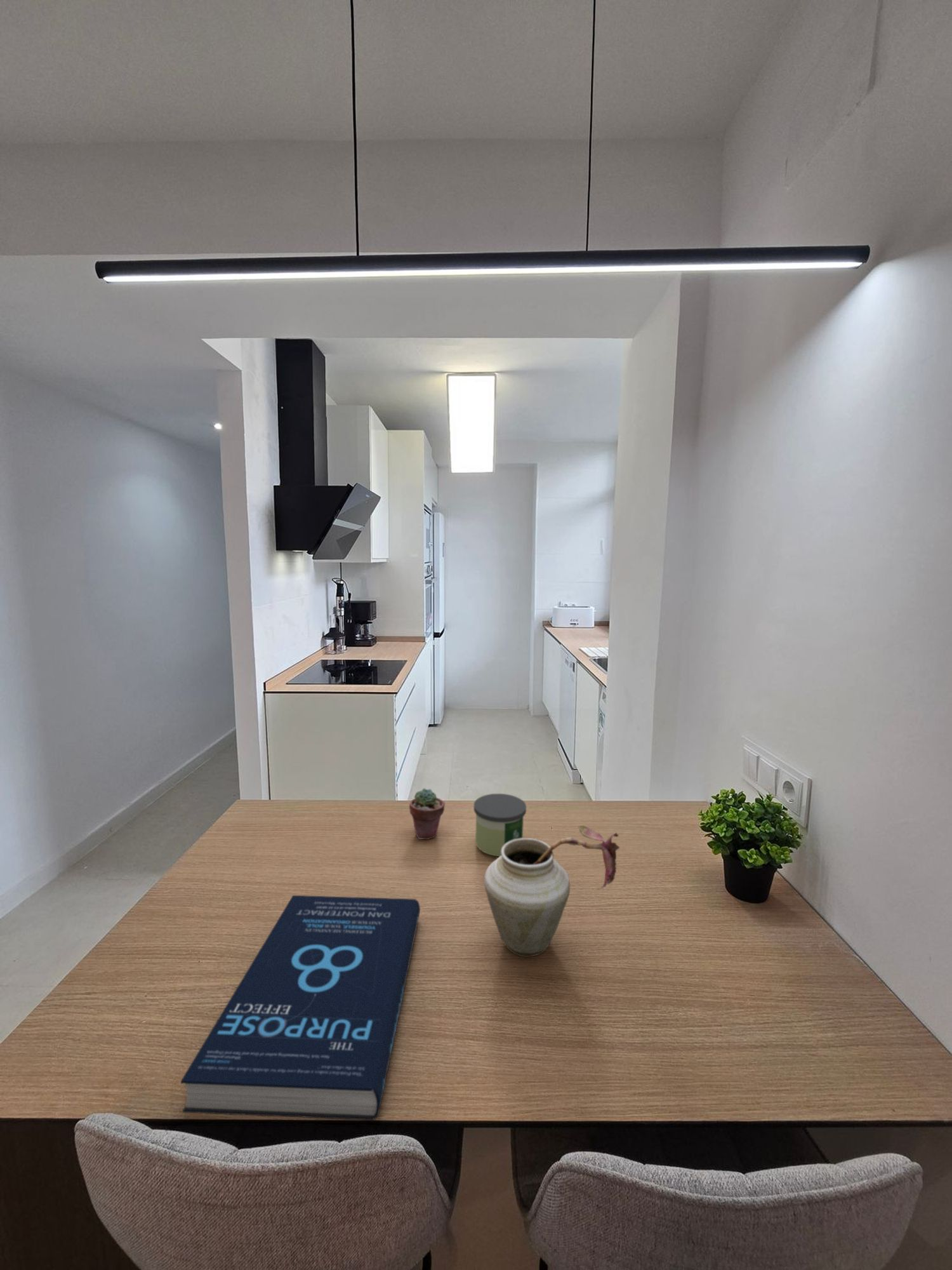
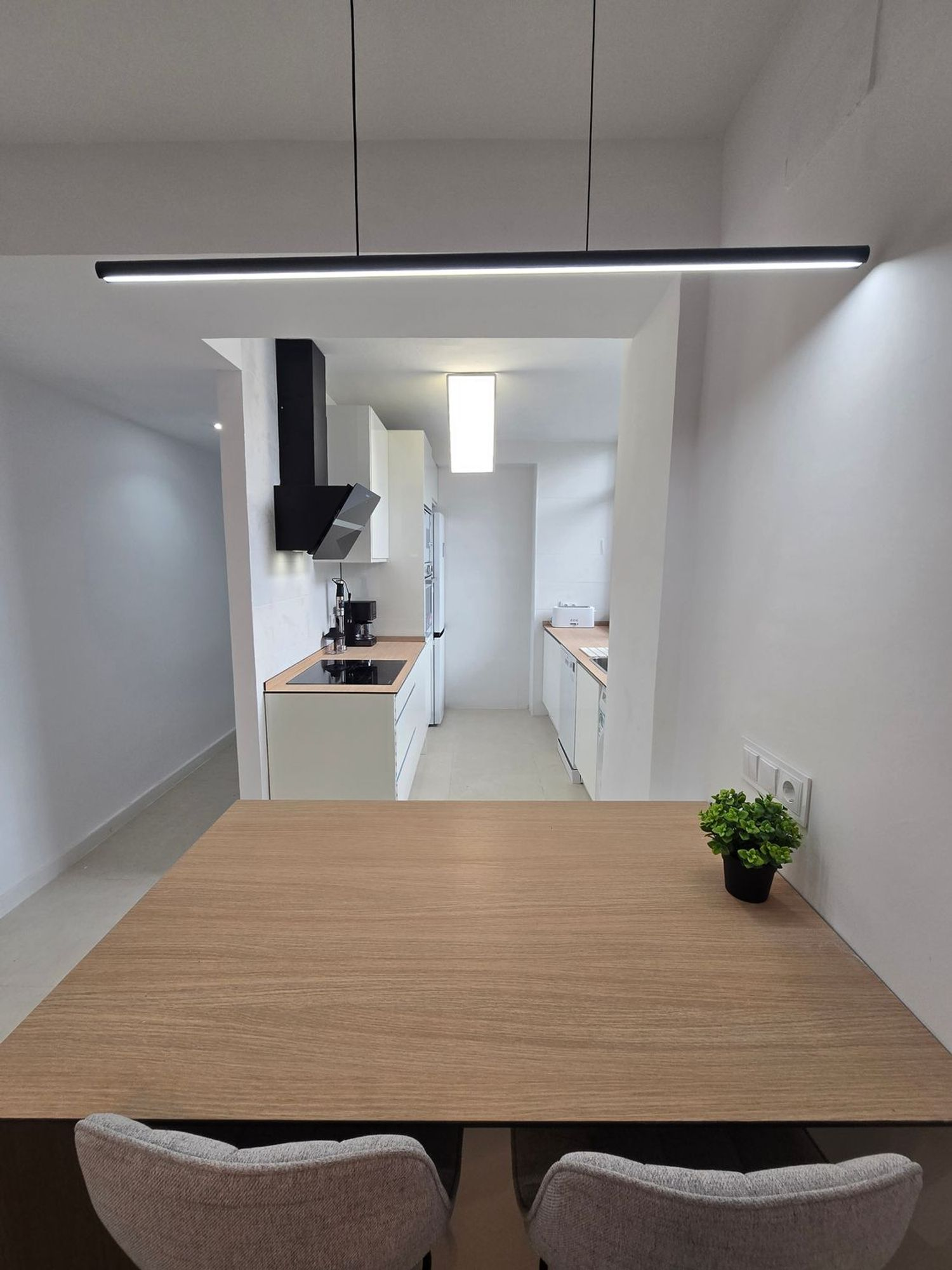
- vase [484,825,620,958]
- candle [473,793,527,857]
- book [180,895,421,1121]
- potted succulent [409,787,446,840]
